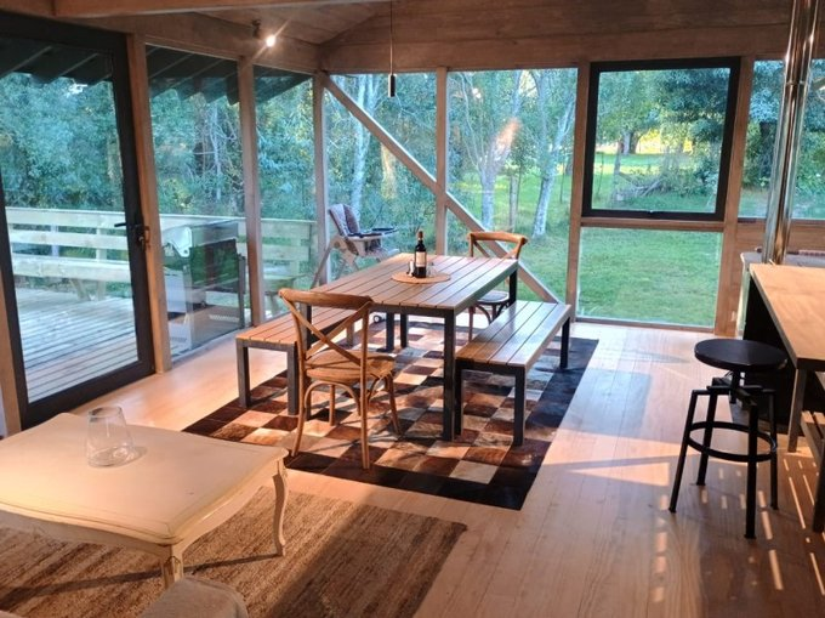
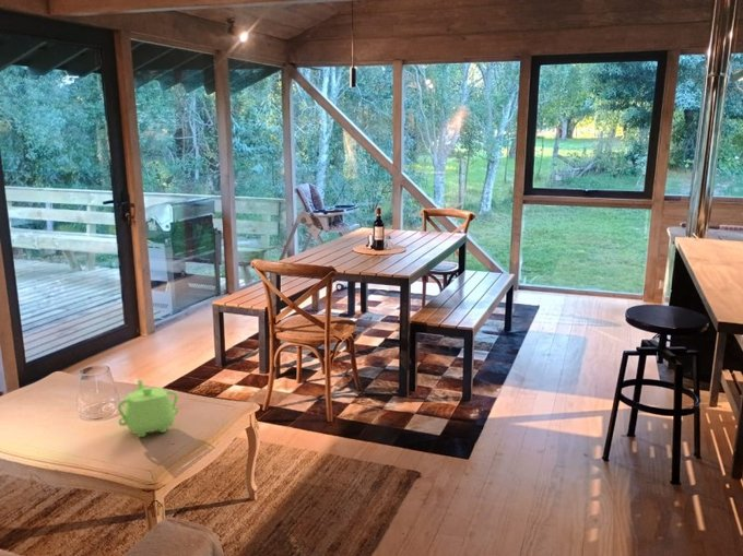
+ teapot [116,379,179,438]
